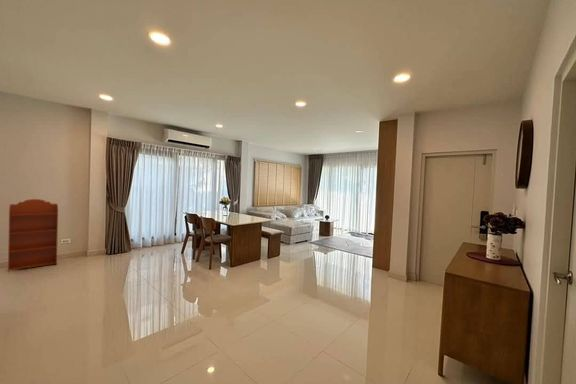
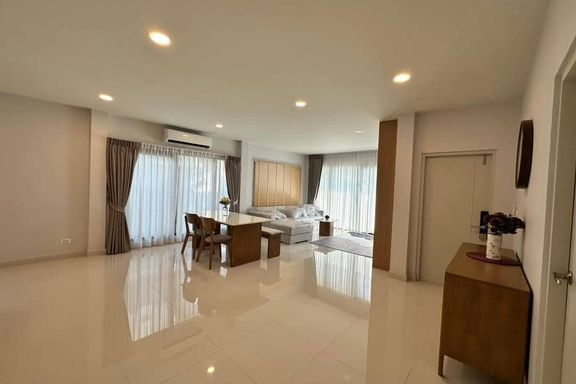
- bookcase [7,198,59,273]
